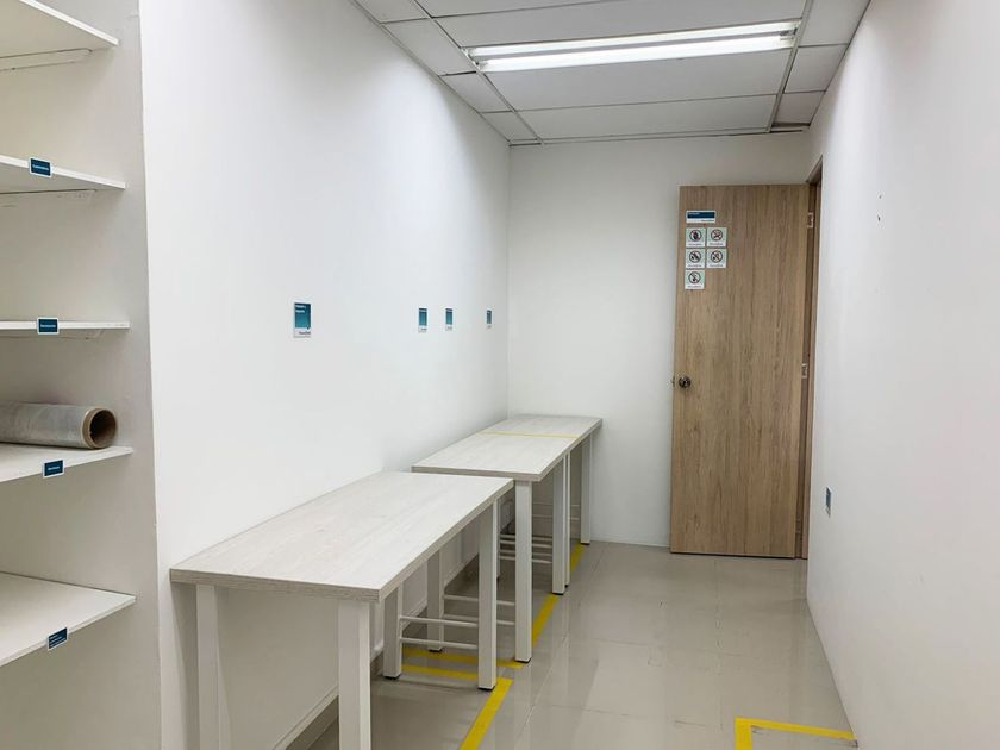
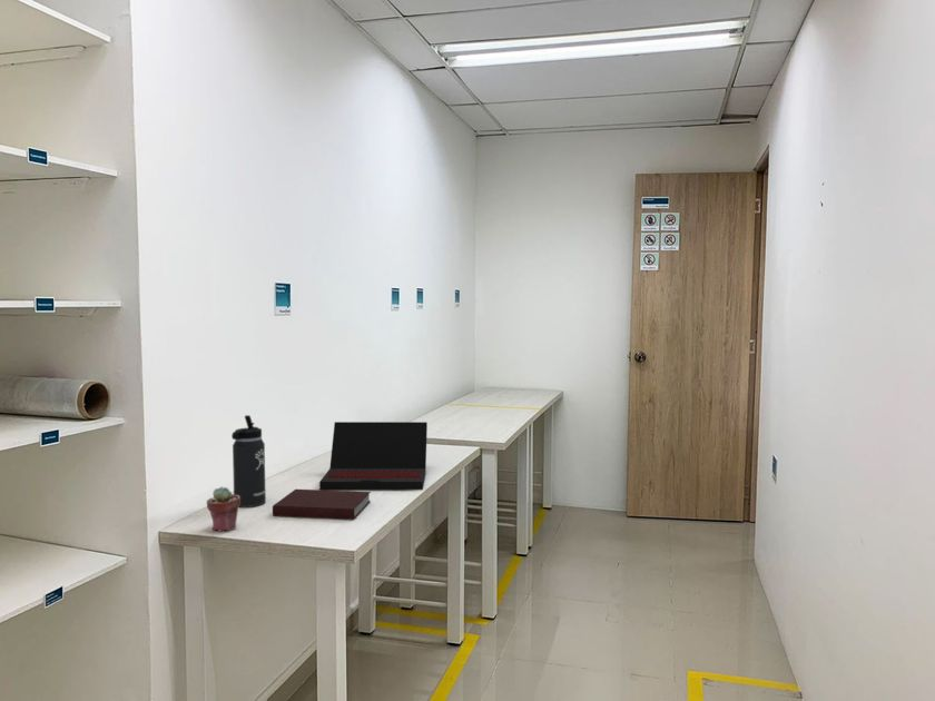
+ laptop [318,421,429,491]
+ thermos bottle [230,414,267,509]
+ potted succulent [205,486,240,532]
+ notebook [272,488,372,521]
